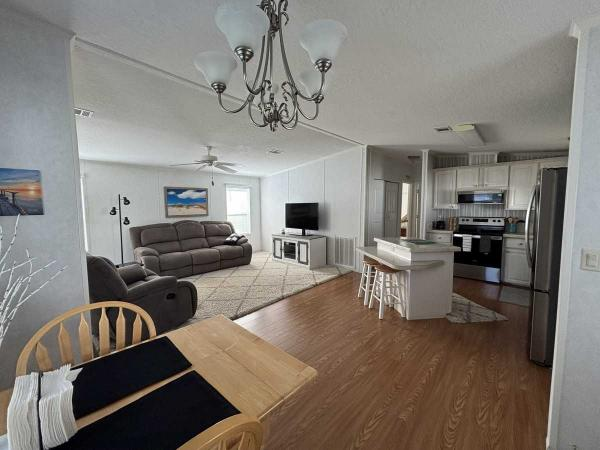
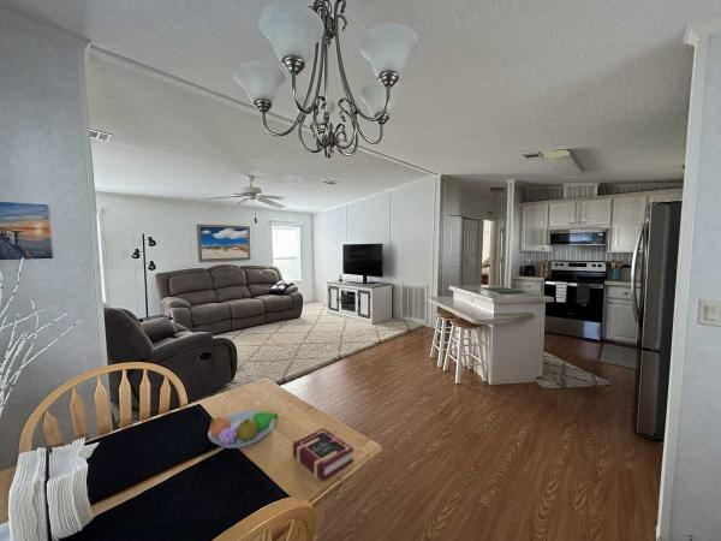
+ book [292,427,356,483]
+ fruit bowl [207,409,280,450]
